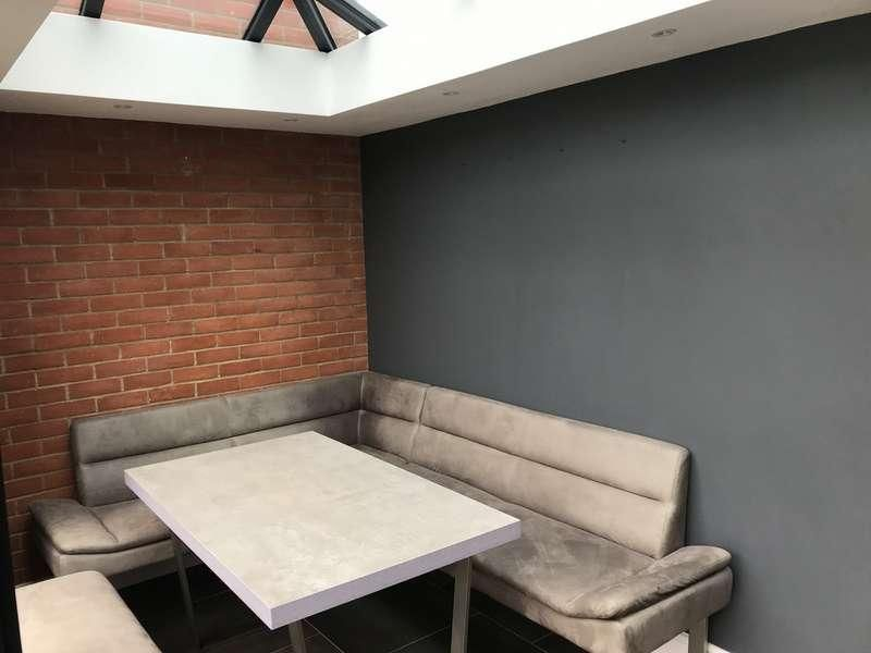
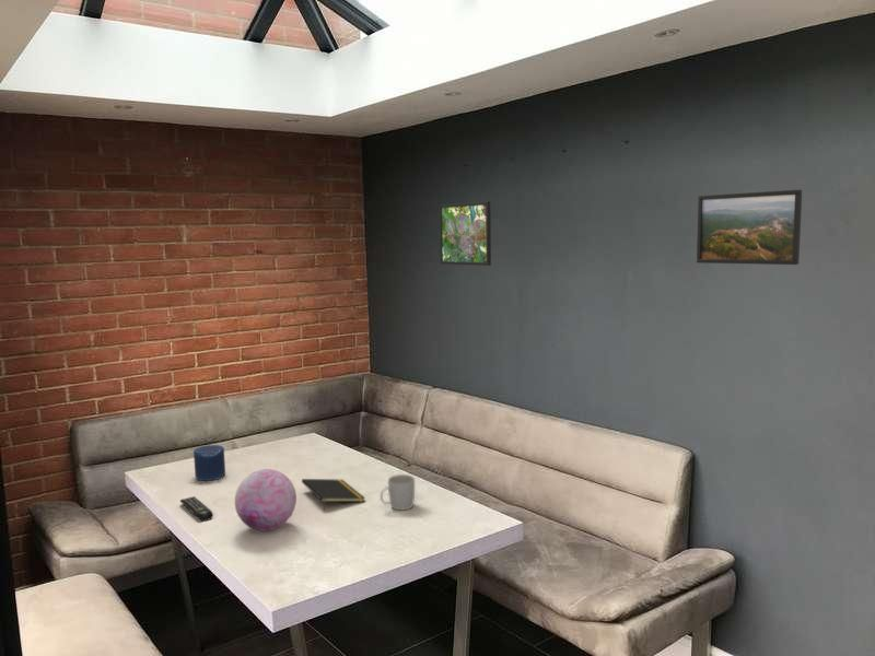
+ notepad [301,478,366,512]
+ remote control [179,495,214,523]
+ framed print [696,189,803,266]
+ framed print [439,200,492,267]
+ decorative orb [234,468,298,532]
+ mug [380,473,416,512]
+ candle [192,444,226,482]
